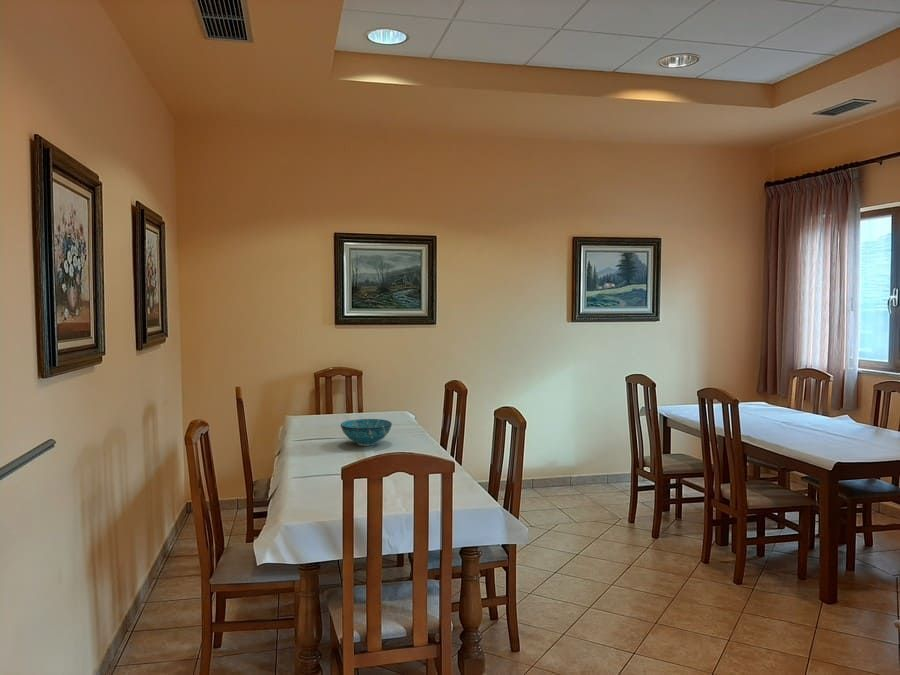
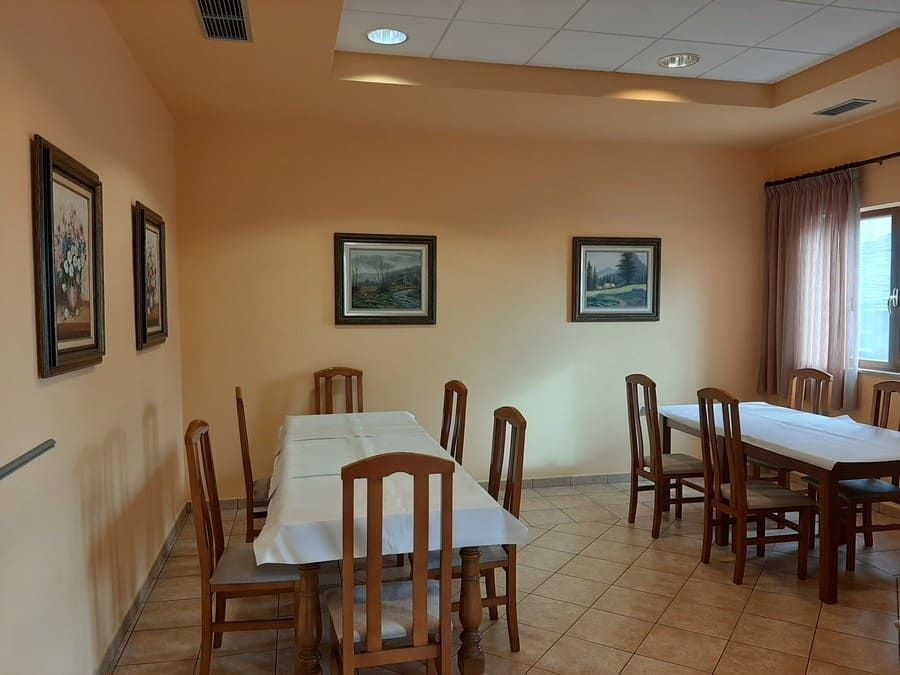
- bowl [340,418,393,447]
